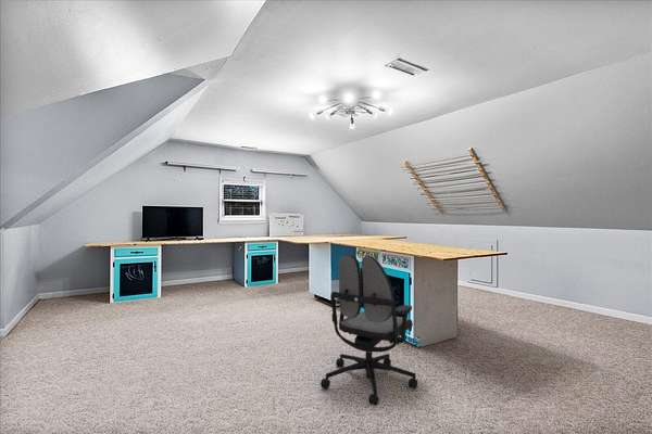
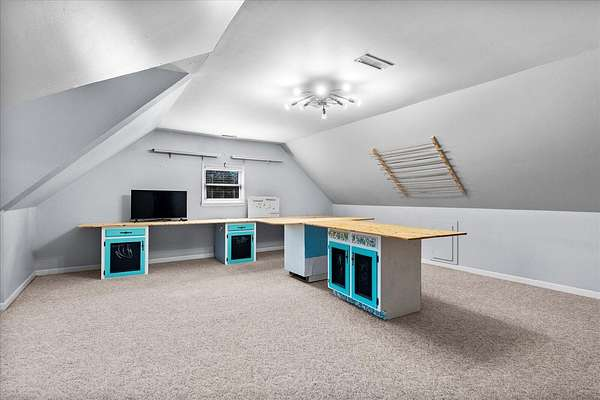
- office chair [319,254,418,407]
